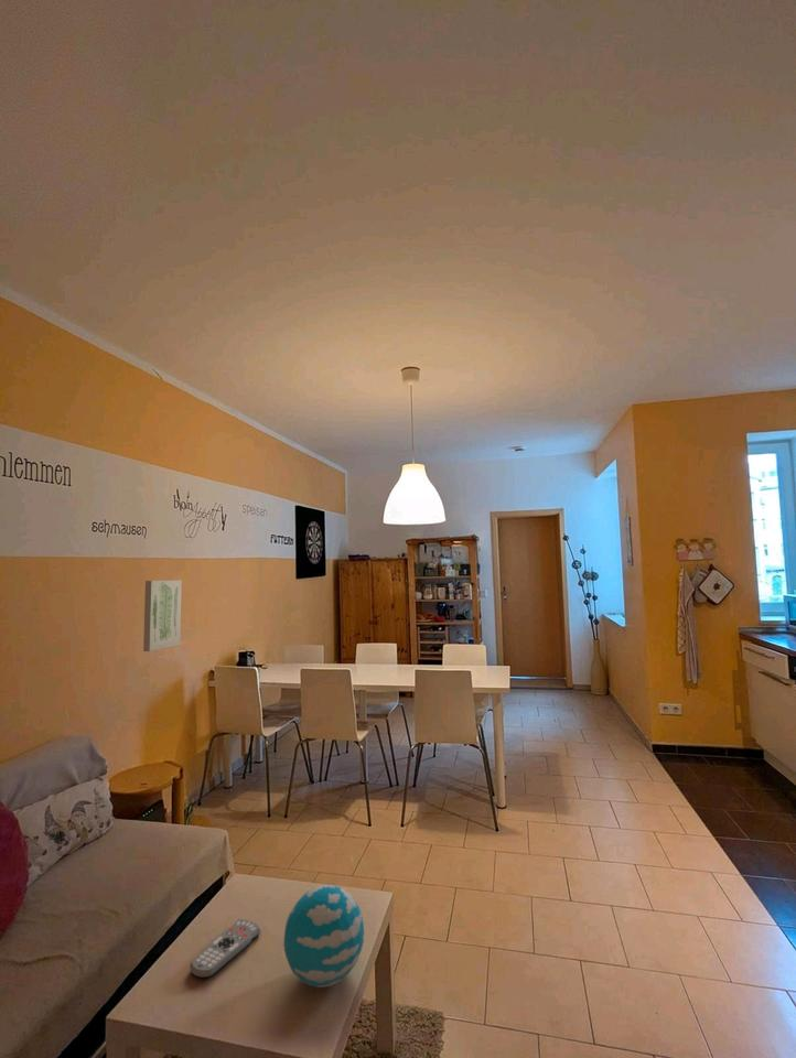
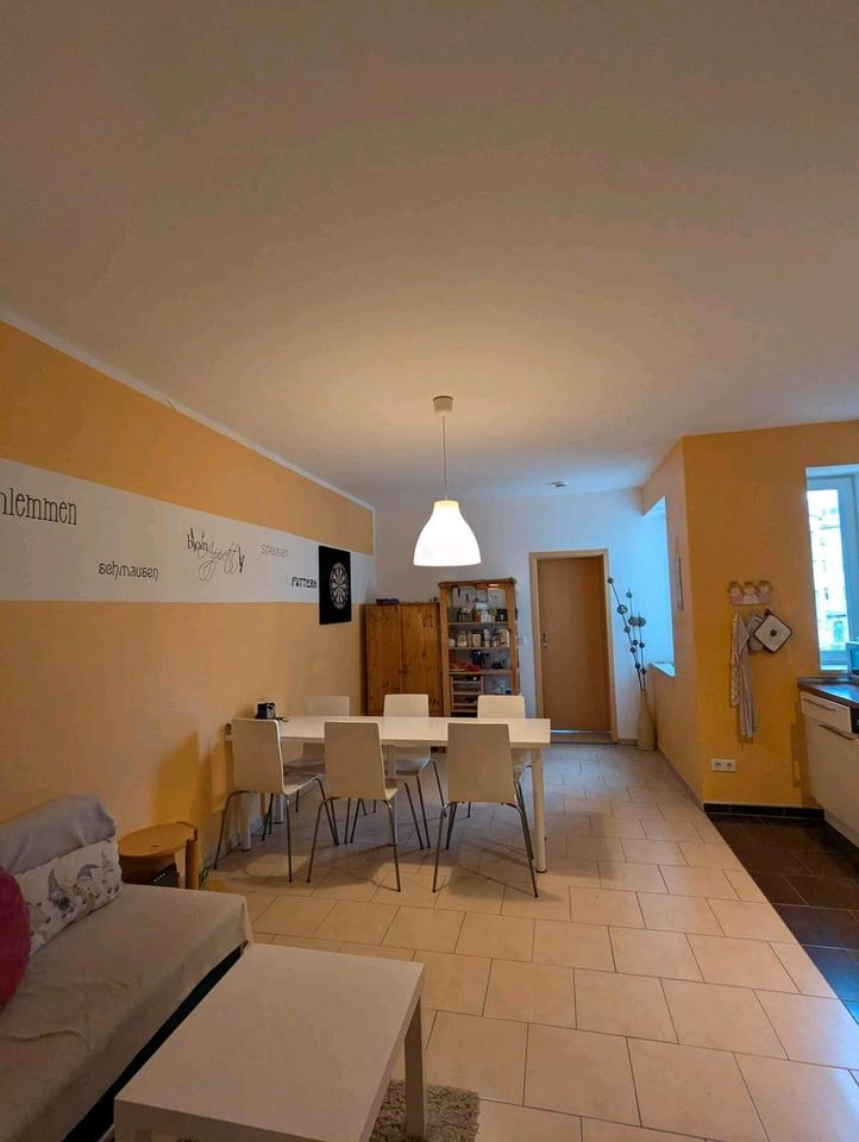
- remote control [189,918,262,979]
- decorative ball [282,884,365,989]
- wall art [142,579,183,652]
